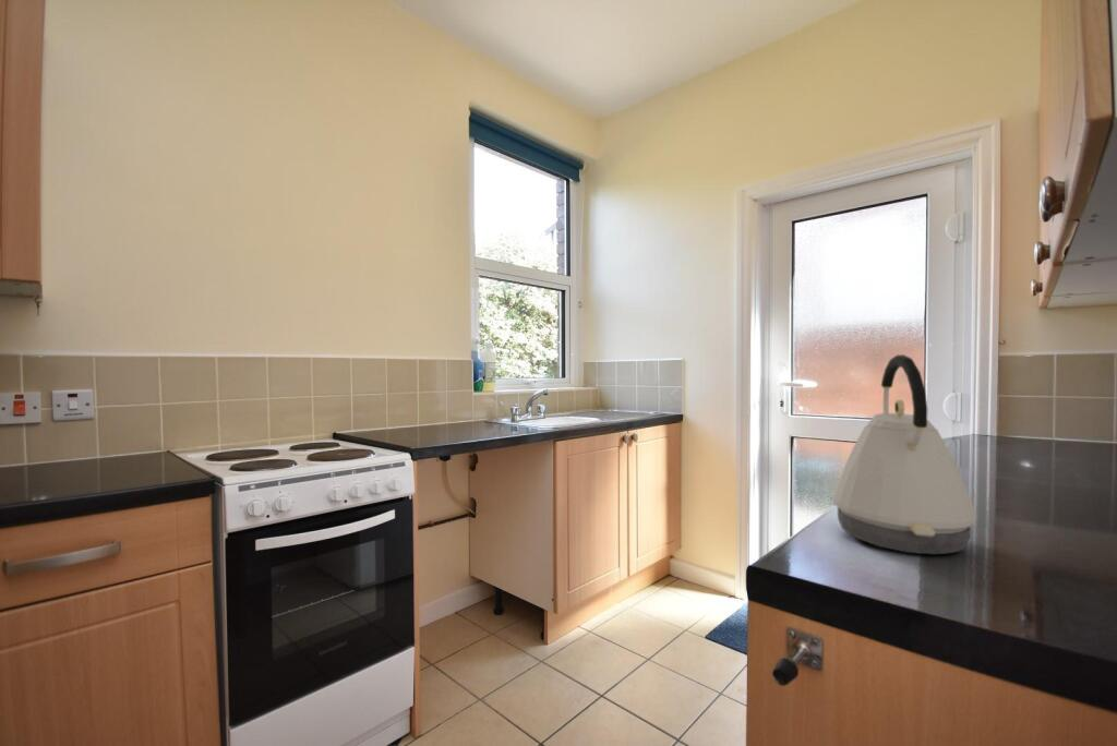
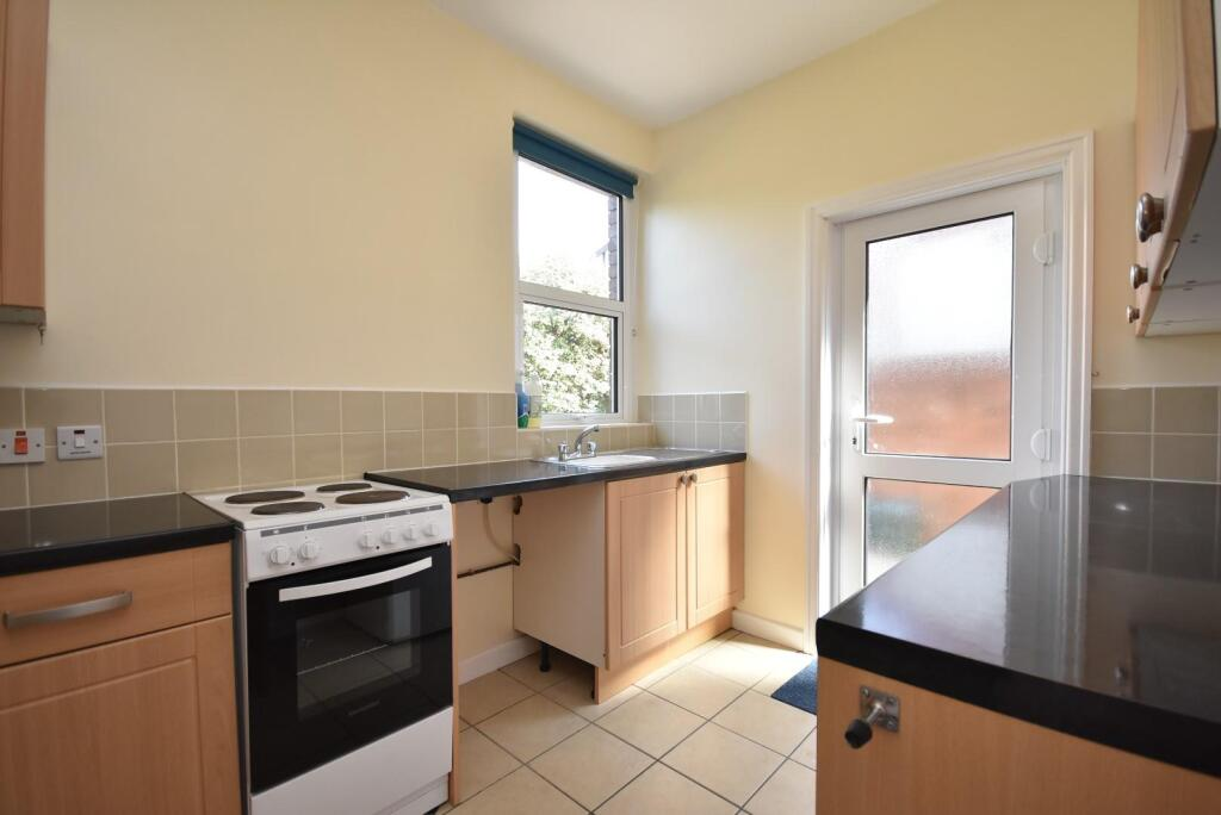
- kettle [832,353,977,555]
